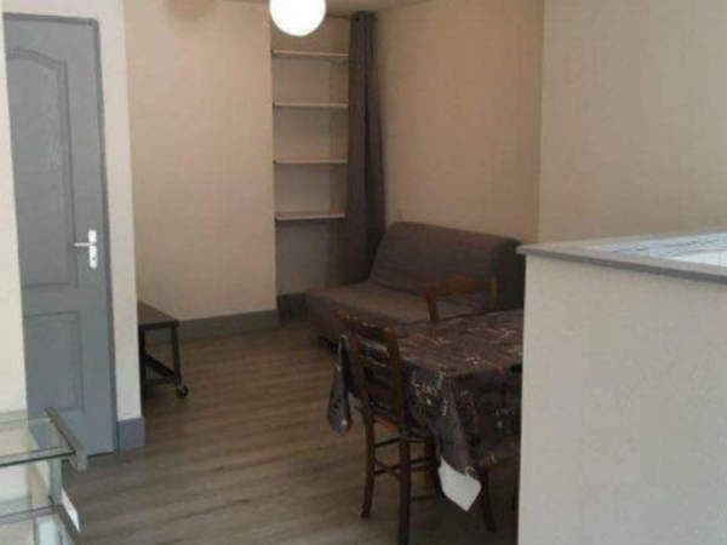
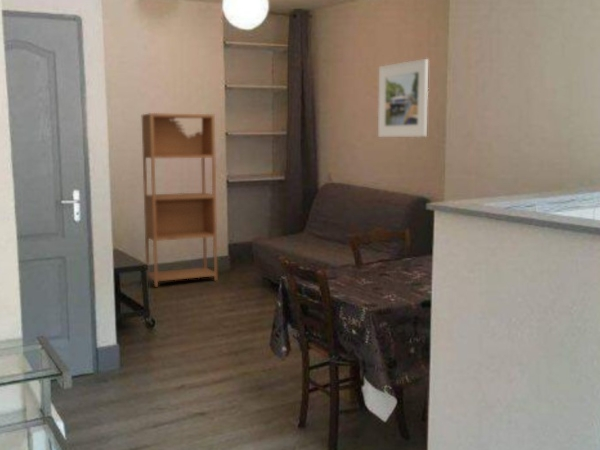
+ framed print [377,58,429,138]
+ bookcase [141,112,218,288]
